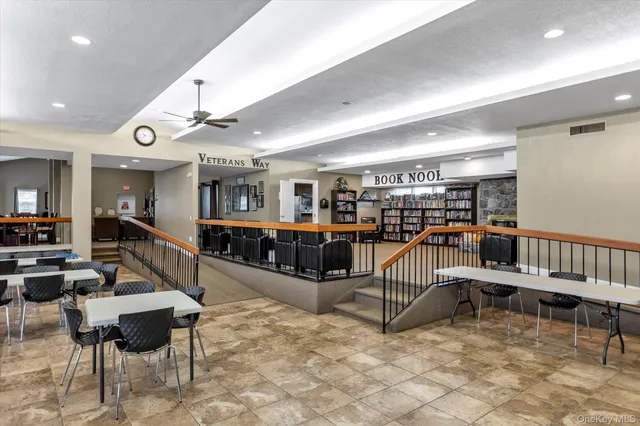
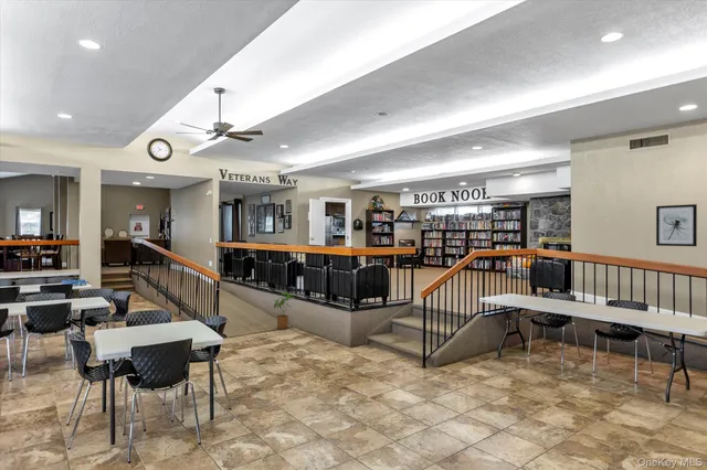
+ house plant [273,291,296,331]
+ wall art [655,203,698,247]
